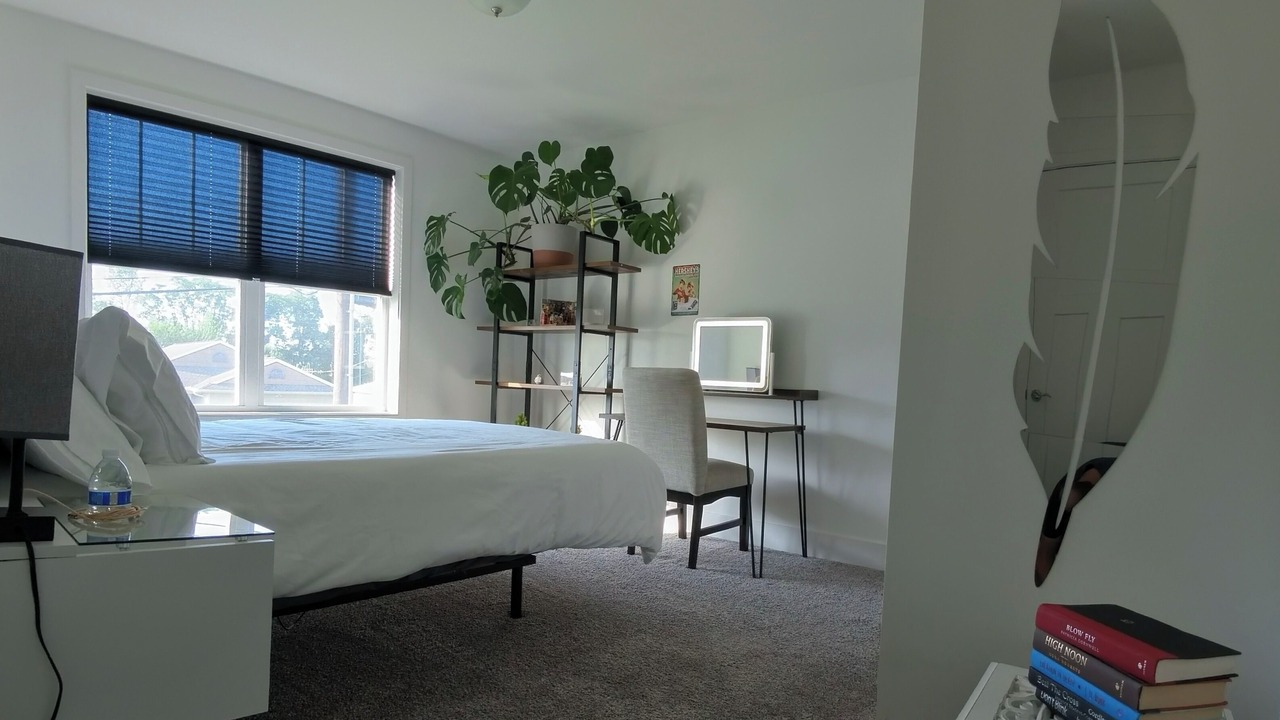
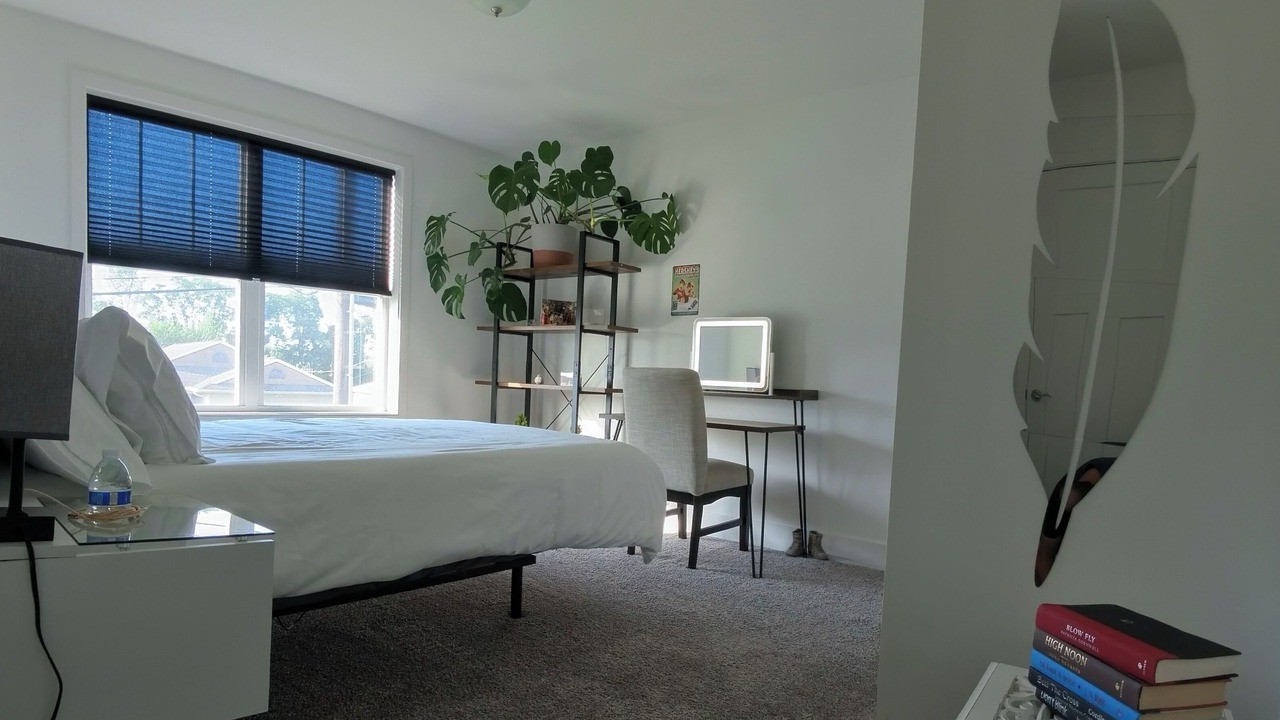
+ boots [785,527,829,562]
